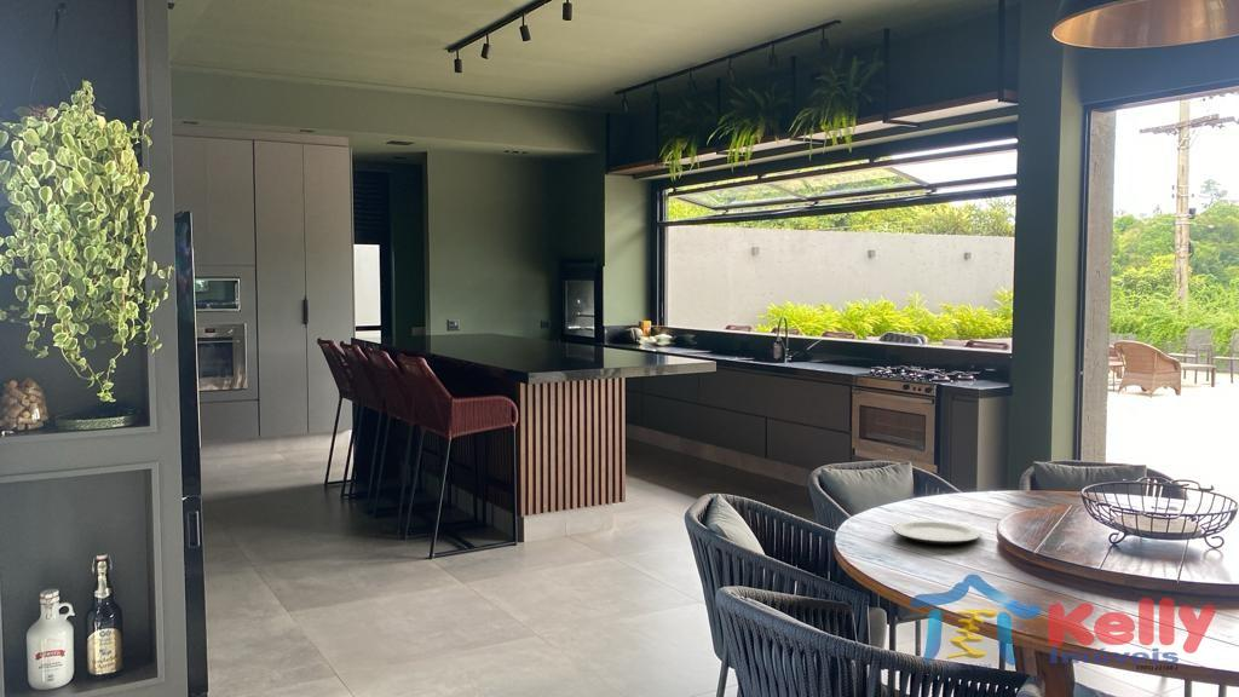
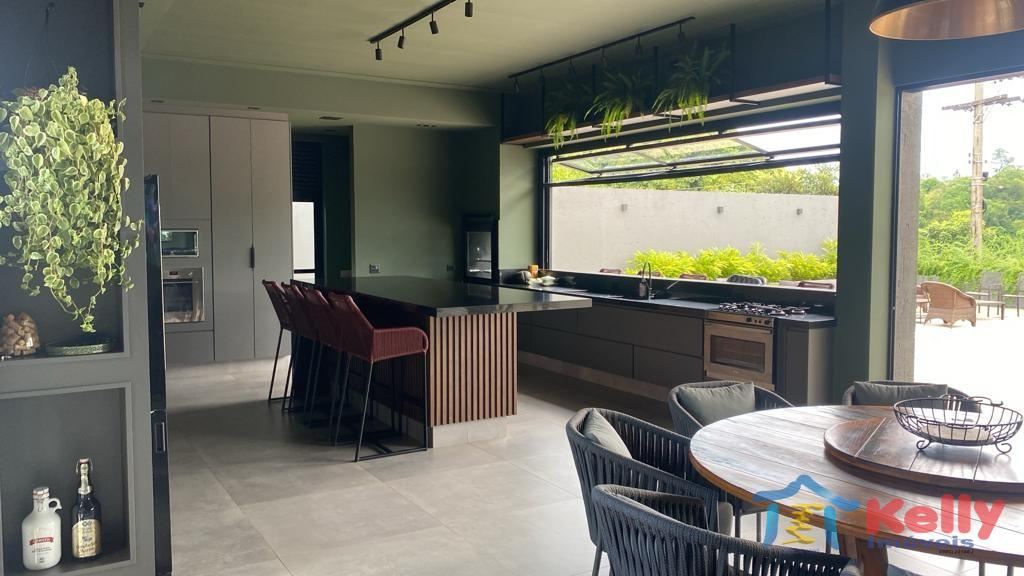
- plate [891,519,982,546]
